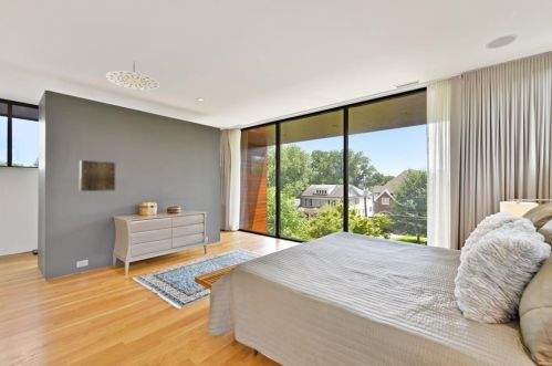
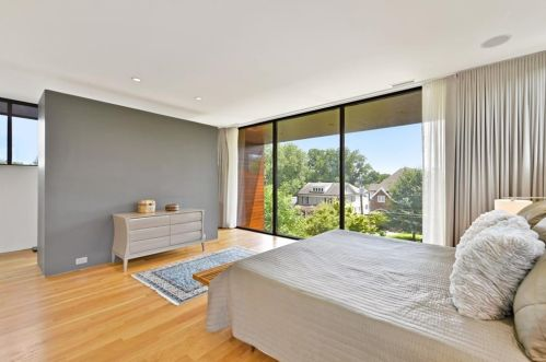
- ceiling light [105,62,162,92]
- wall art [79,159,116,192]
